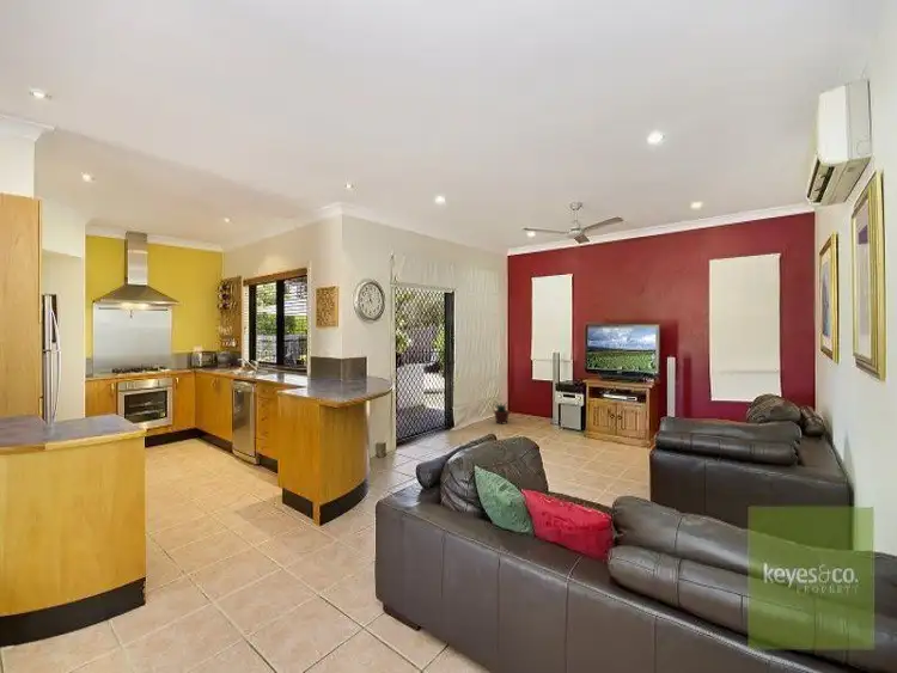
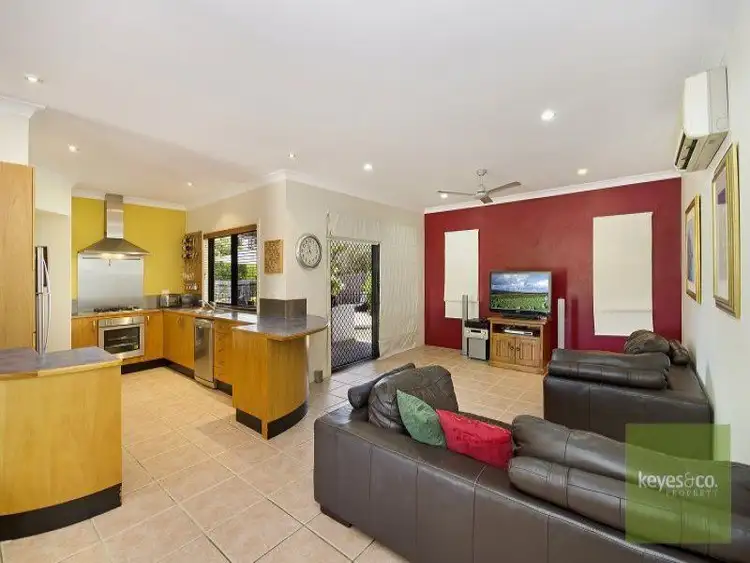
- potted plant [490,400,512,424]
